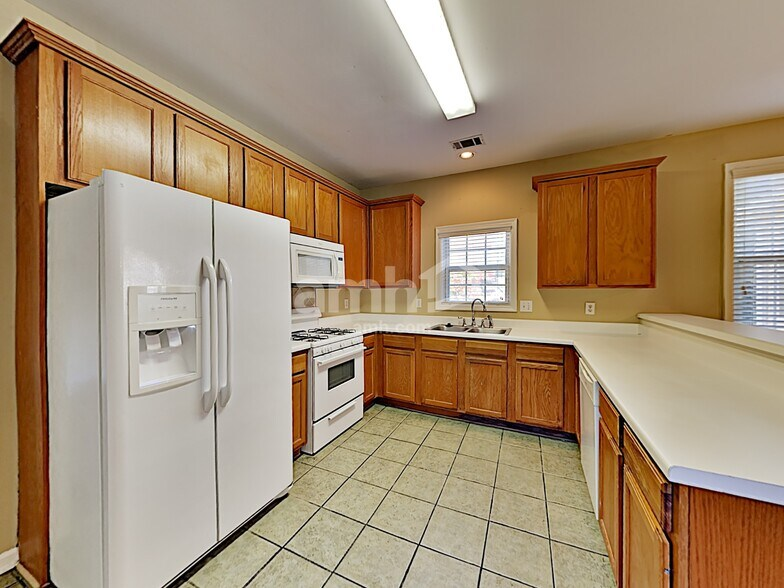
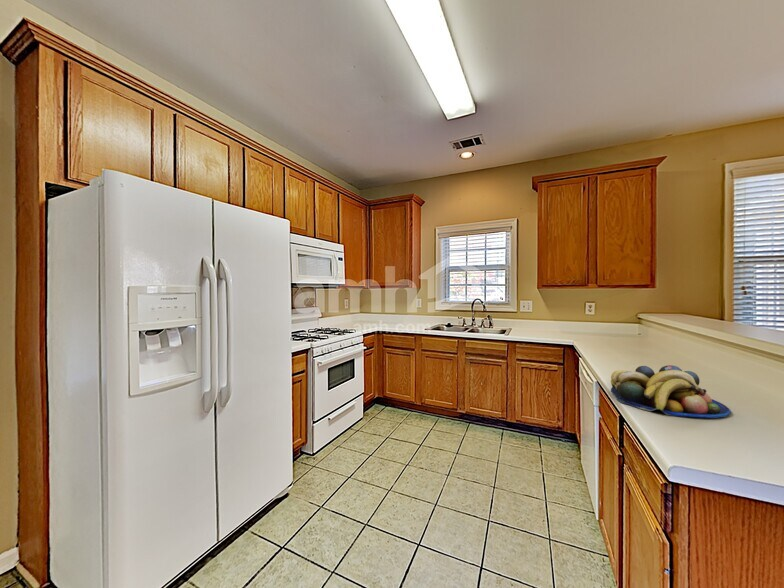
+ fruit bowl [610,364,732,419]
